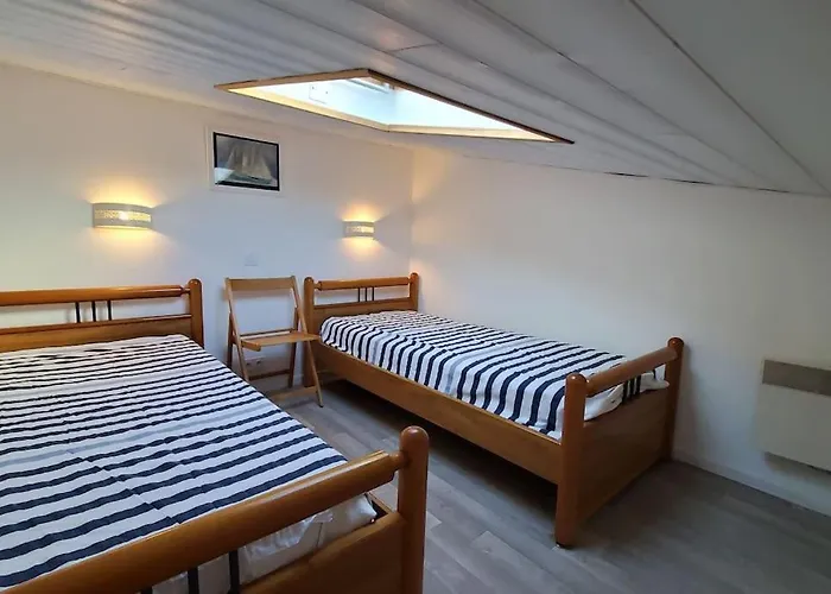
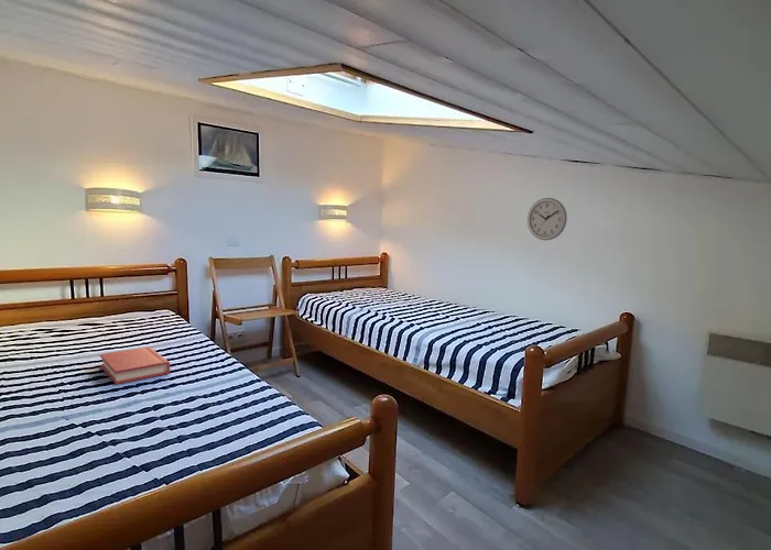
+ wall clock [526,197,568,242]
+ hardback book [99,345,172,386]
